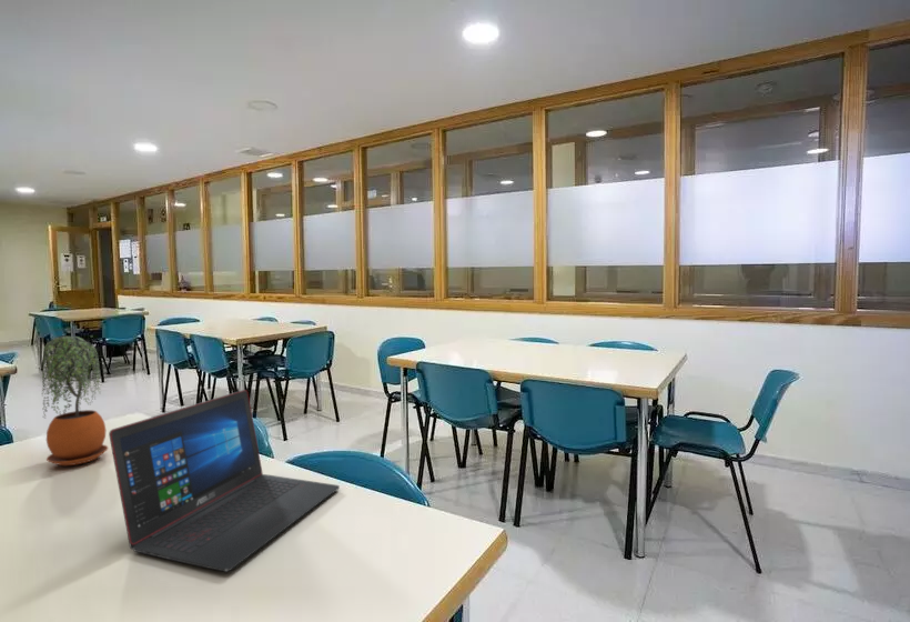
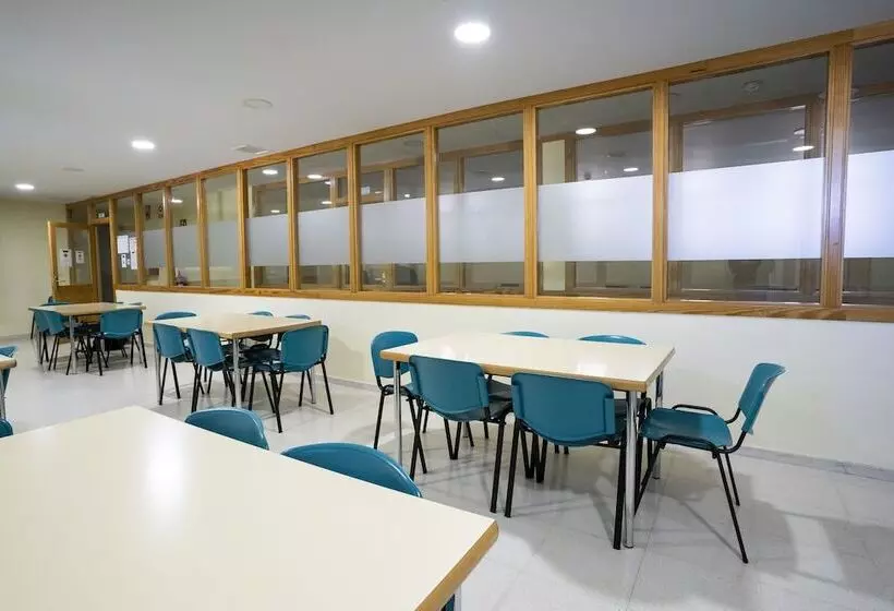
- laptop [108,389,341,573]
- potted plant [41,334,109,466]
